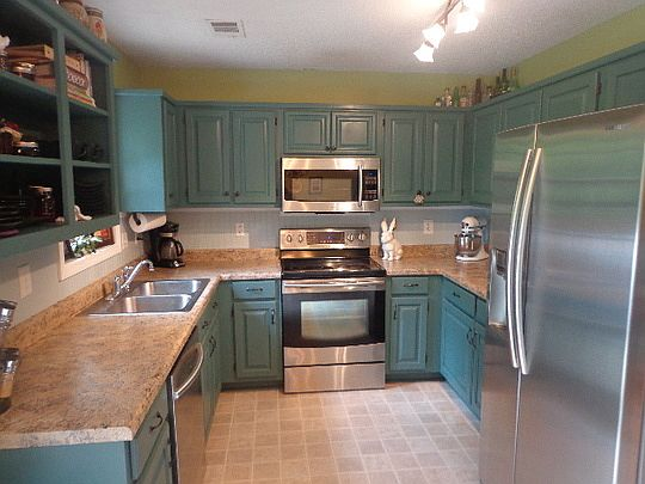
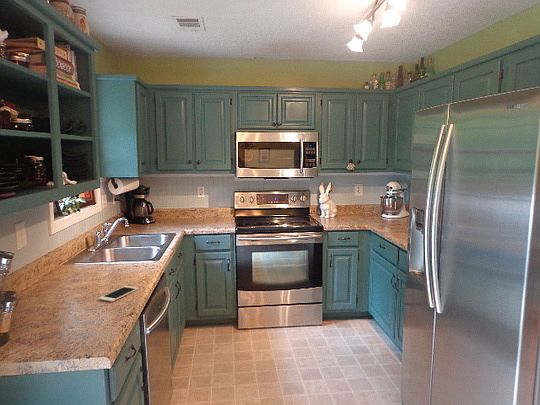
+ cell phone [98,285,140,303]
